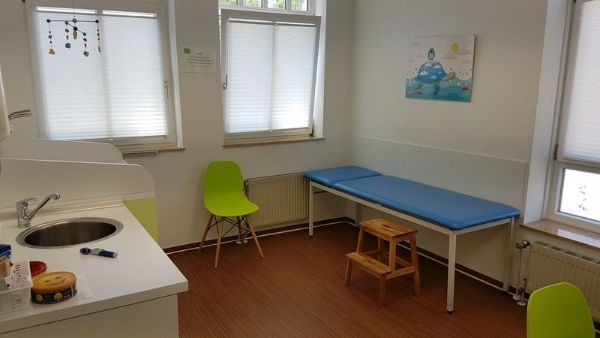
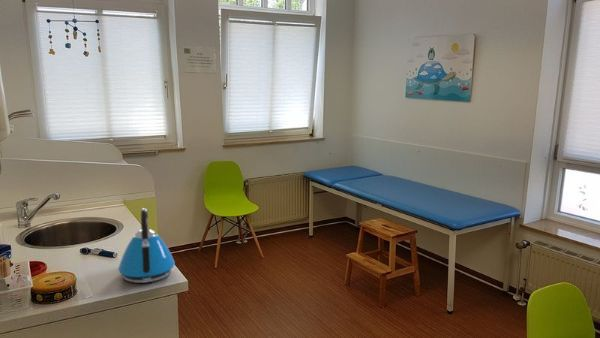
+ kettle [117,207,176,284]
